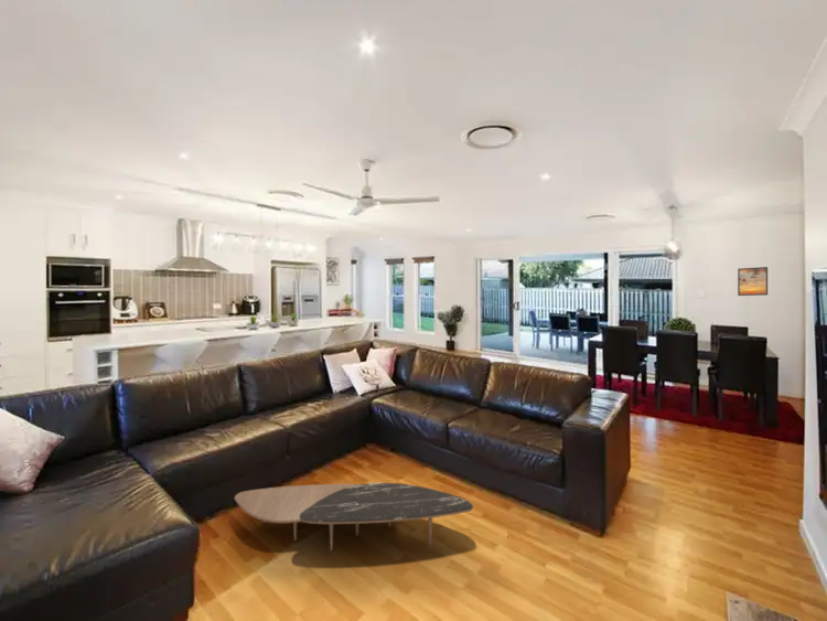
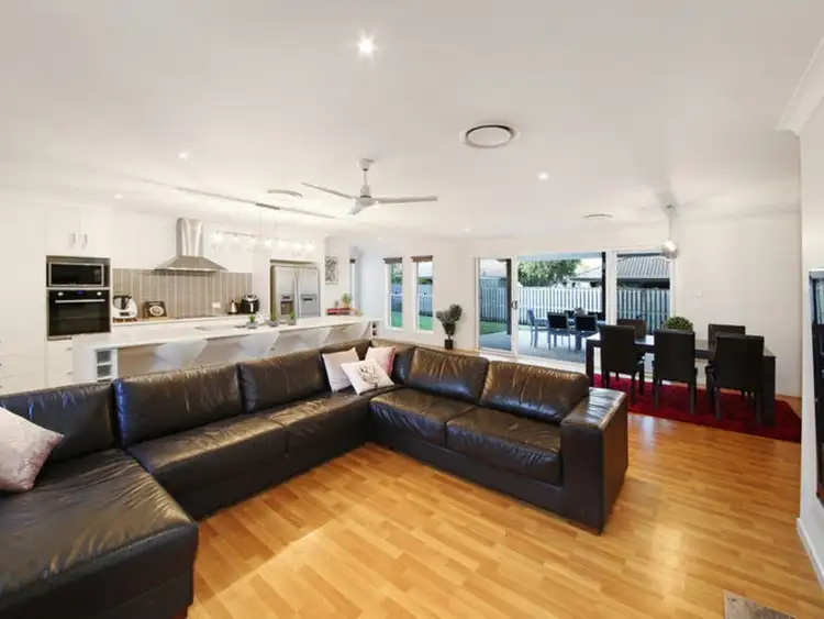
- coffee table [234,482,474,552]
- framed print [737,266,769,297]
